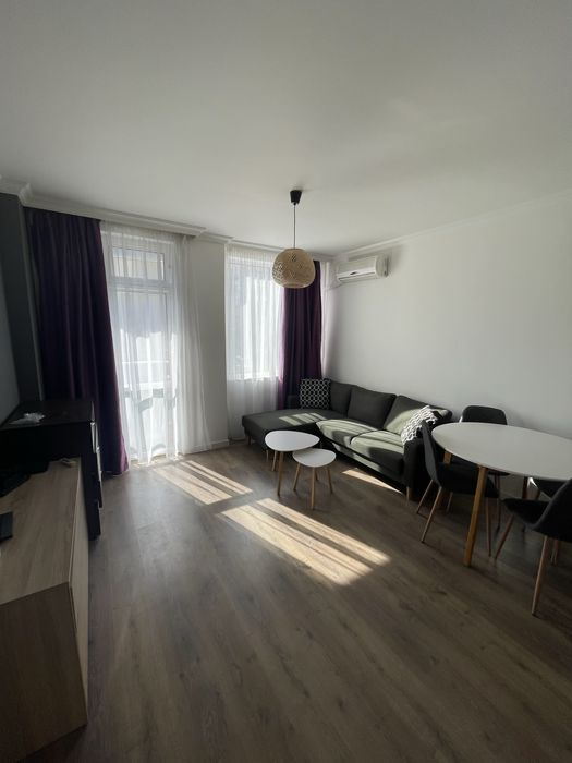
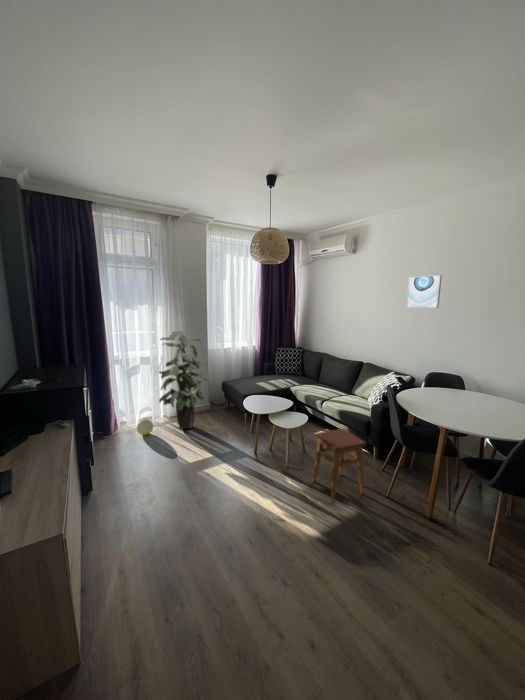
+ wall art [405,274,443,309]
+ indoor plant [157,330,209,430]
+ stool [312,428,368,504]
+ ball [136,418,154,436]
